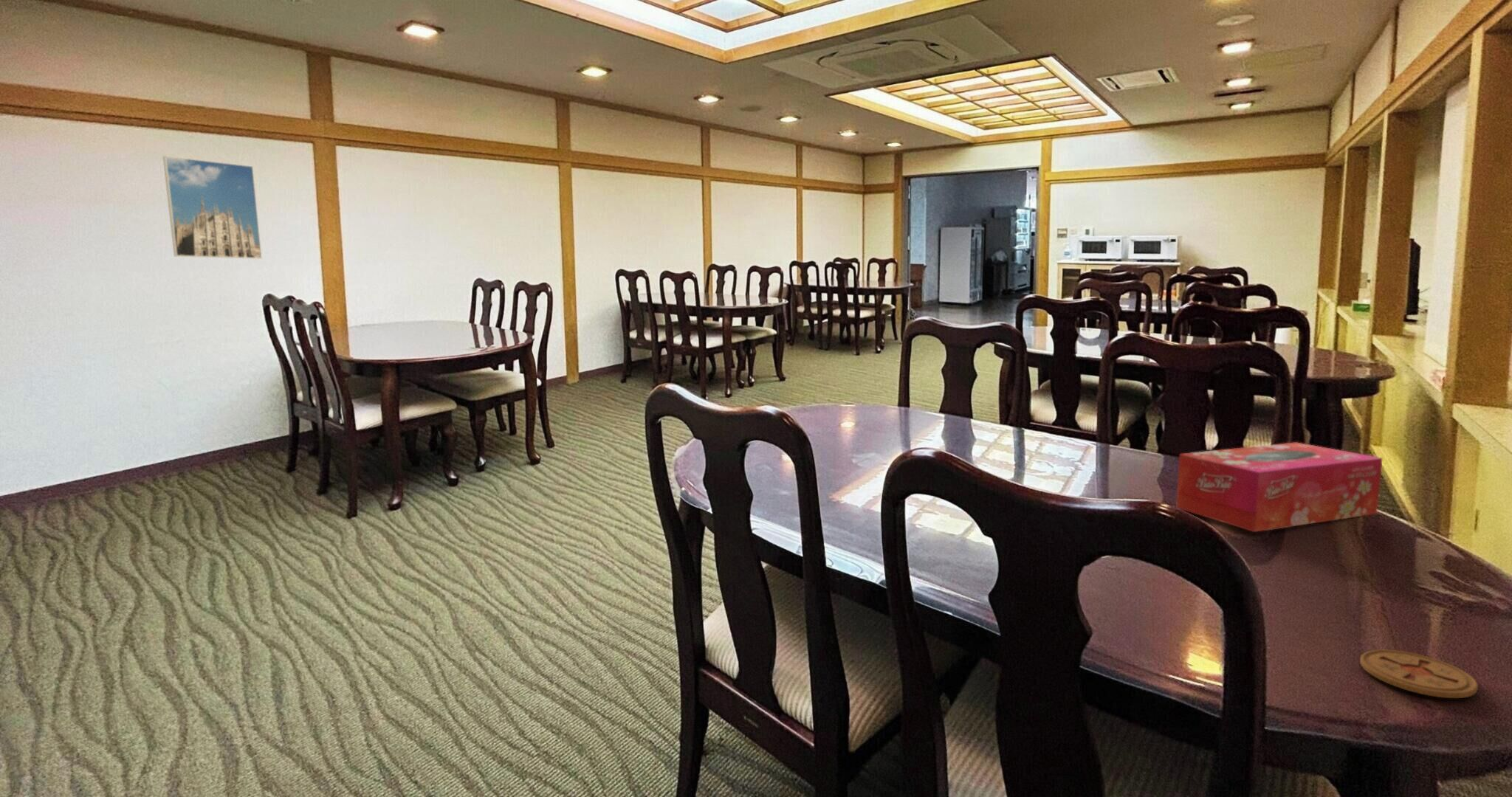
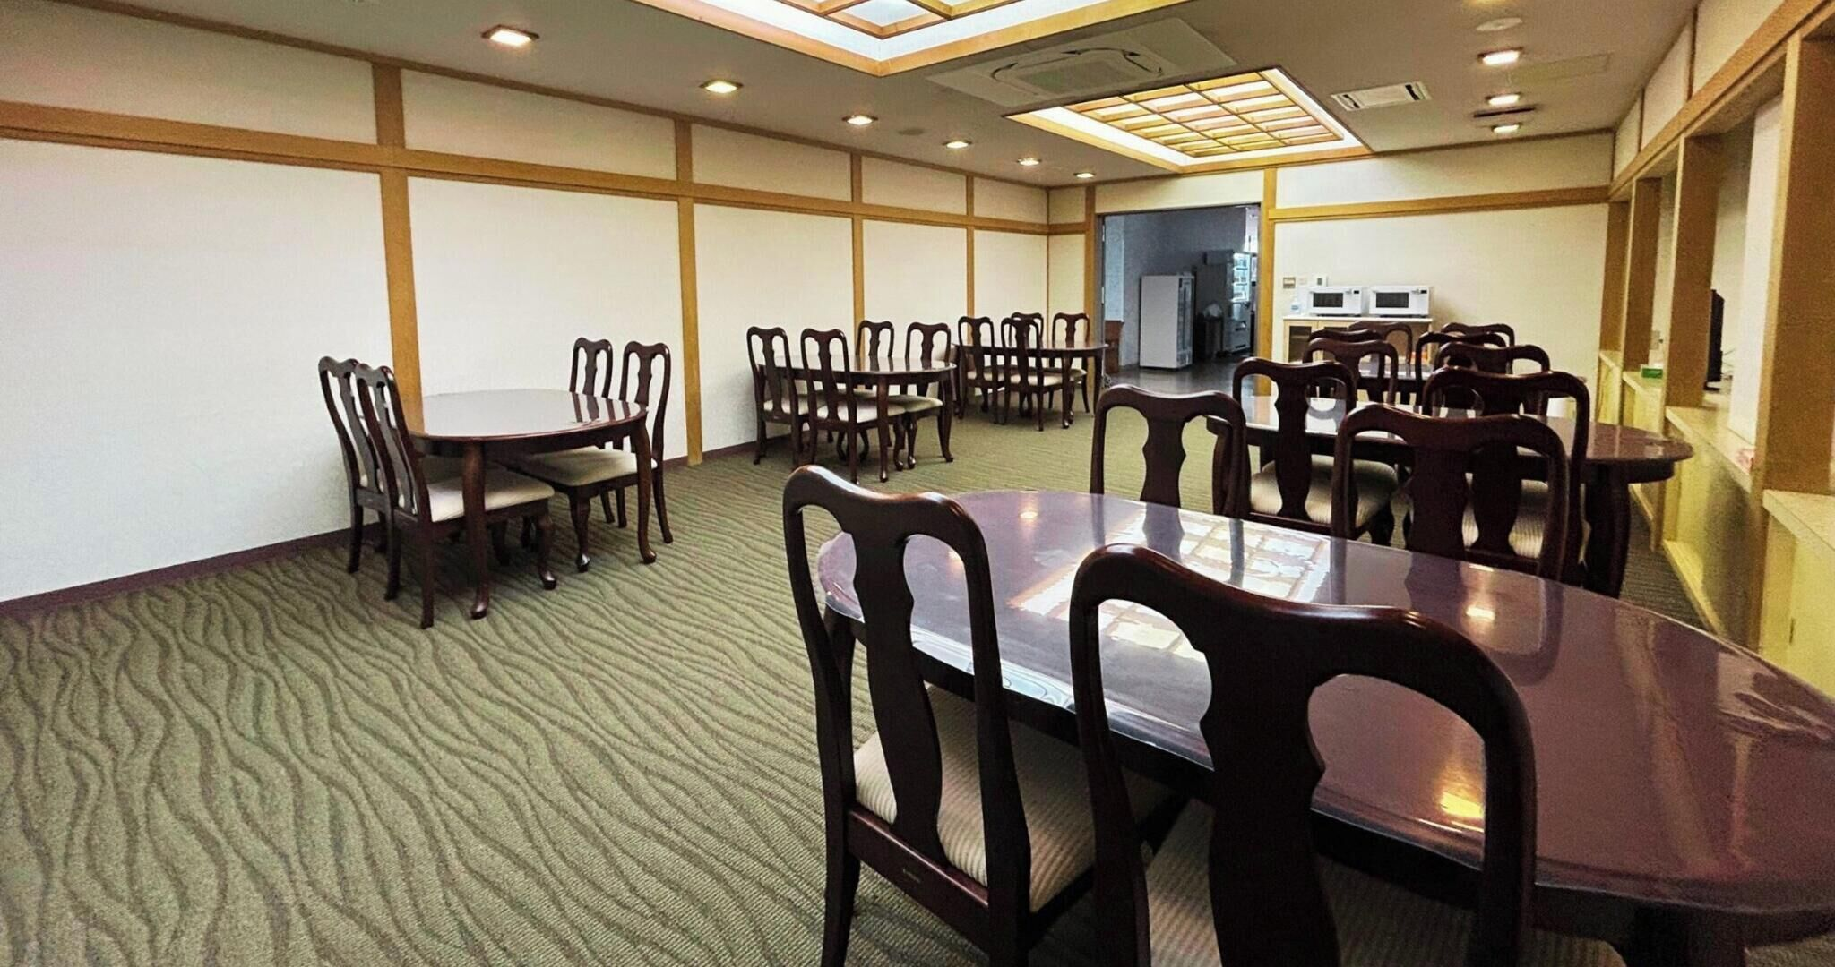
- coaster [1359,649,1479,699]
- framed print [162,155,263,260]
- tissue box [1175,441,1384,533]
